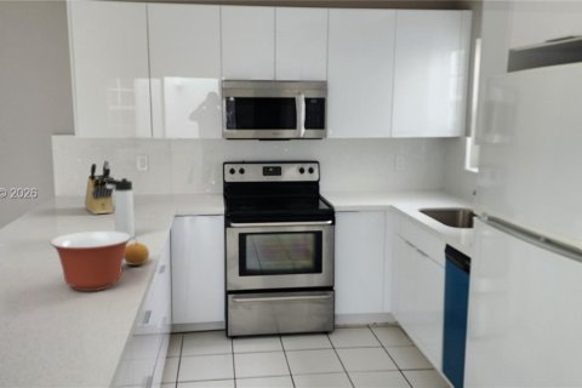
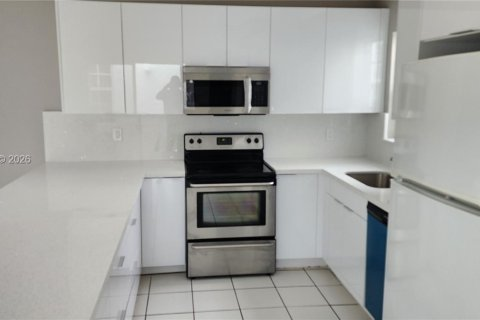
- fruit [124,238,150,267]
- thermos bottle [104,177,136,241]
- mixing bowl [48,230,132,292]
- knife block [84,159,115,216]
